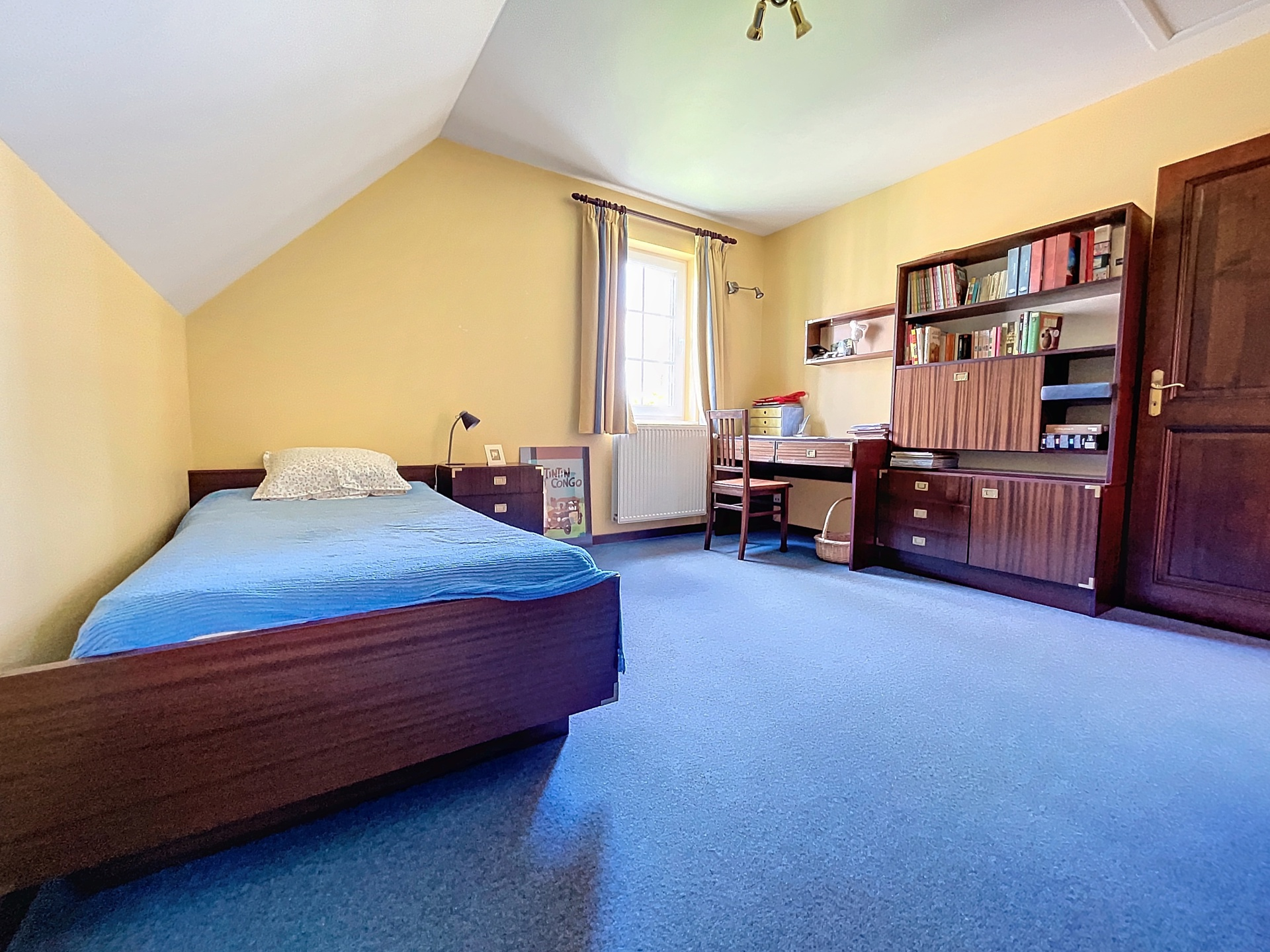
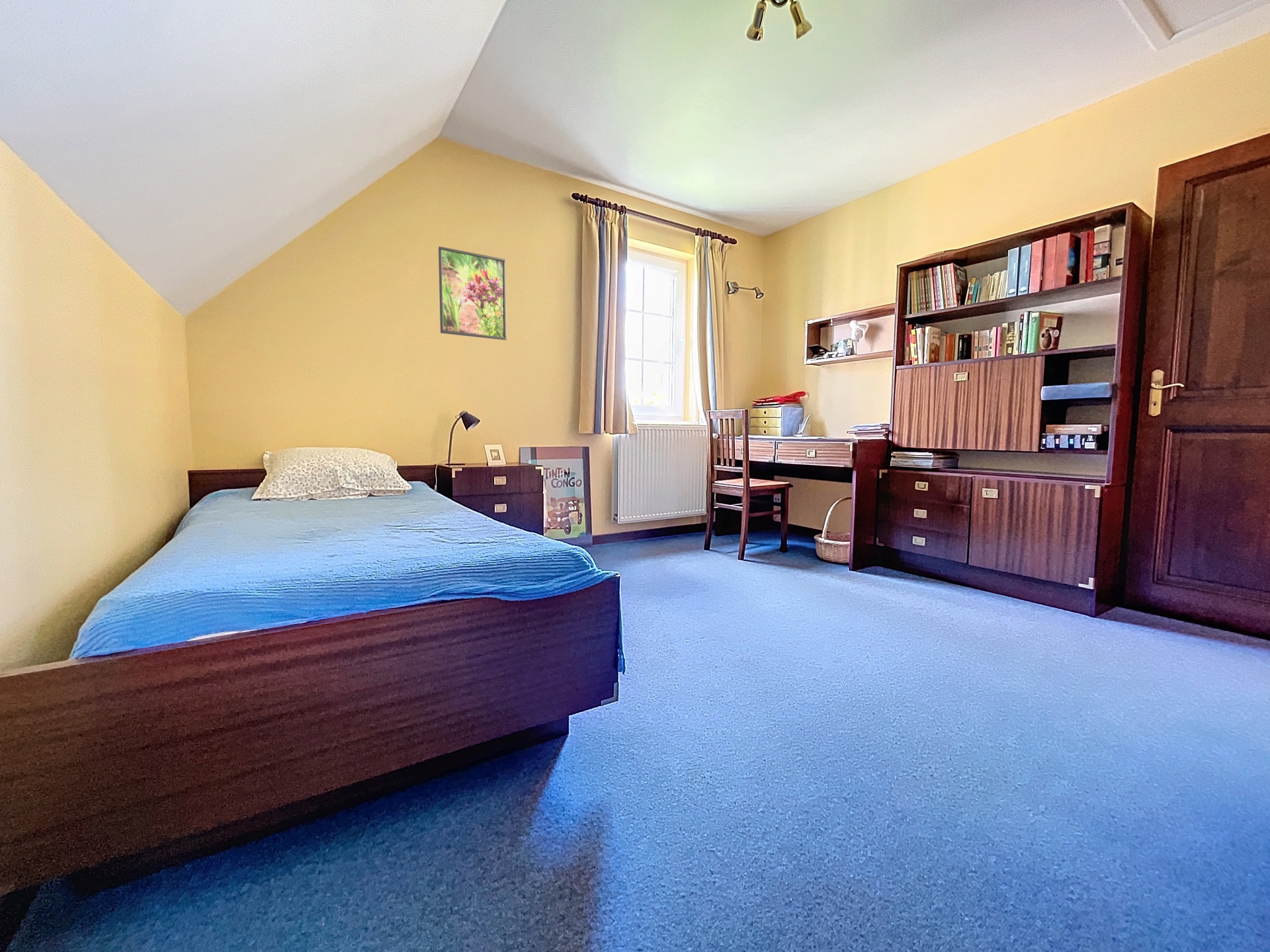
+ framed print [438,246,507,340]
